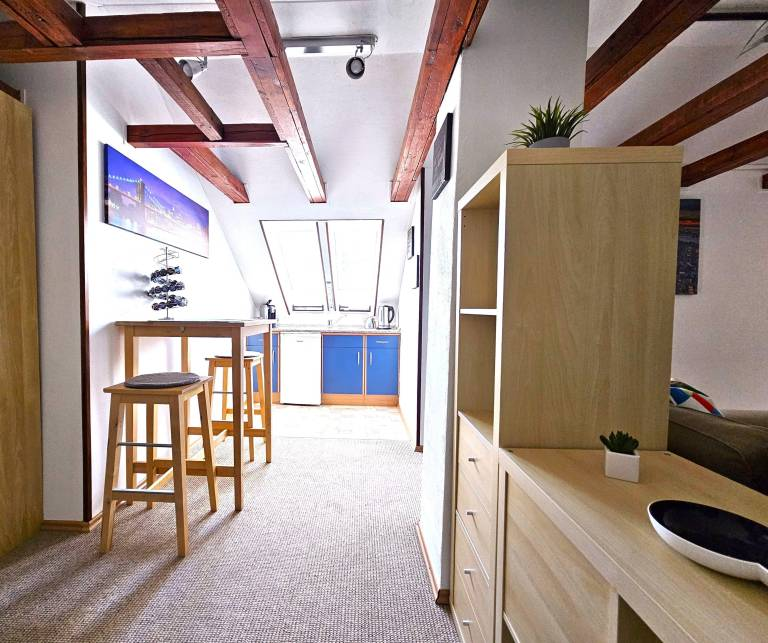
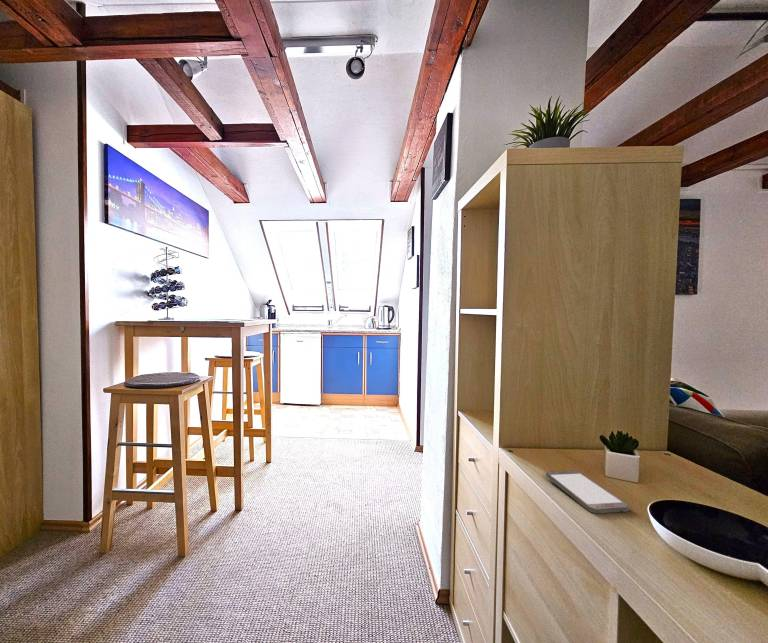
+ smartphone [545,469,630,514]
